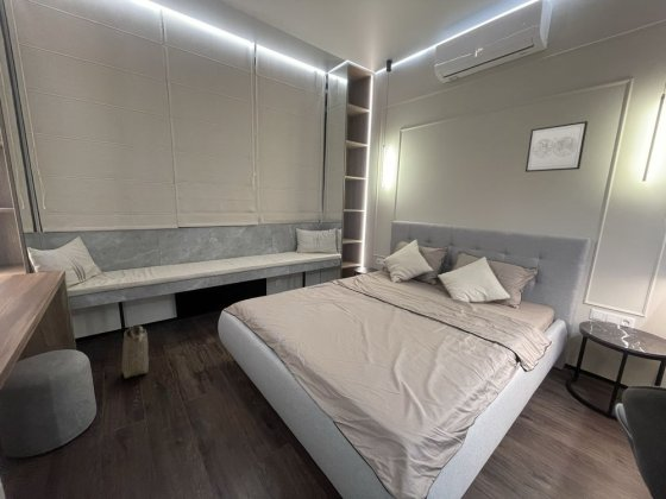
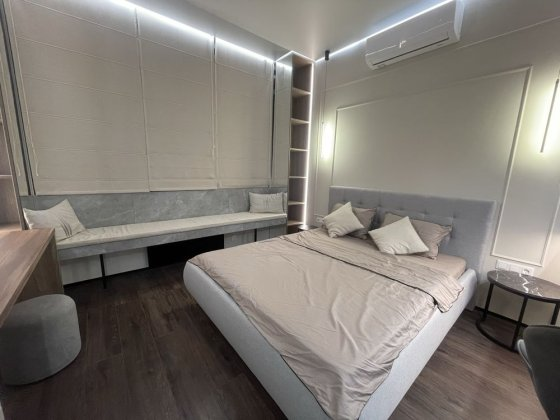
- basket [120,323,150,379]
- wall art [524,120,589,173]
